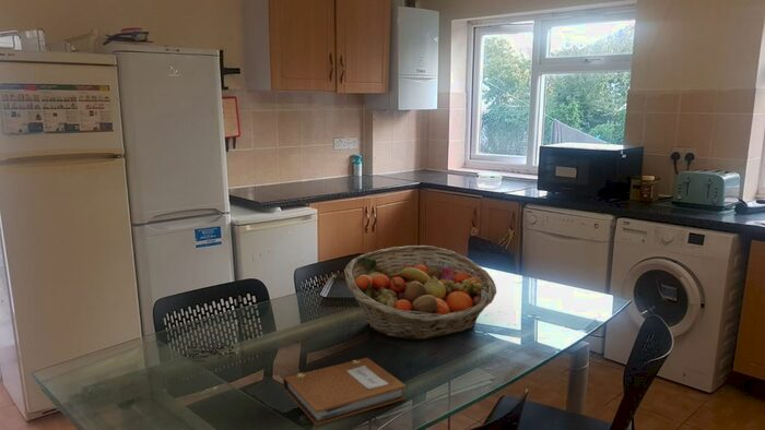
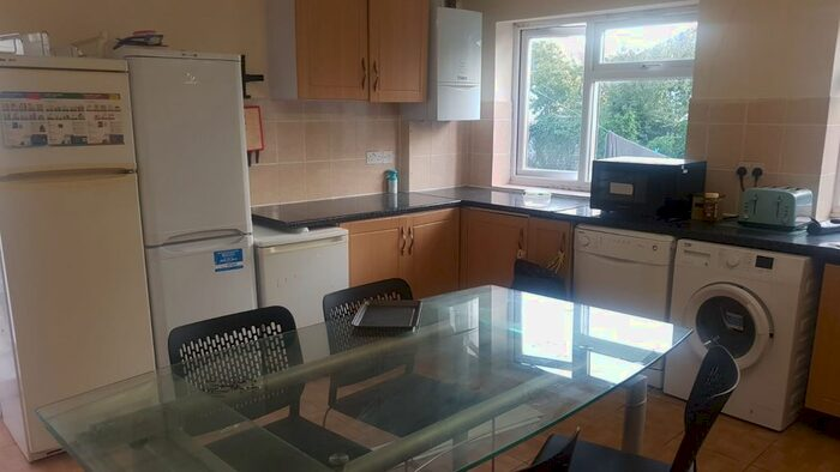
- notebook [282,357,408,427]
- fruit basket [344,244,498,341]
